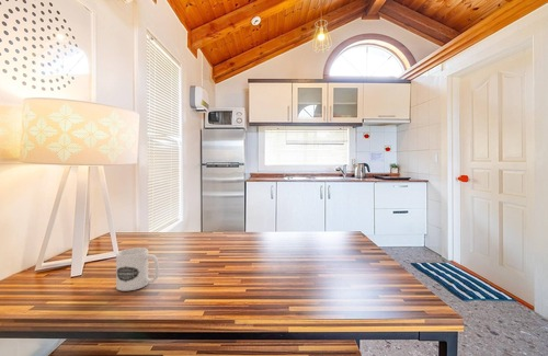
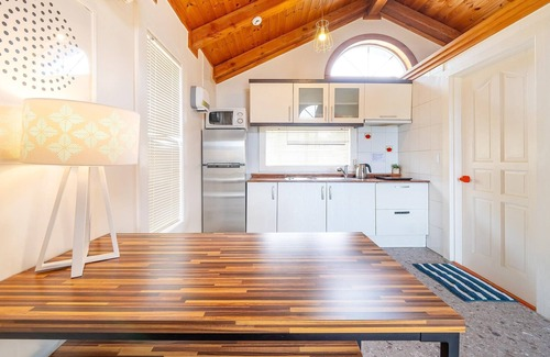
- mug [115,246,160,292]
